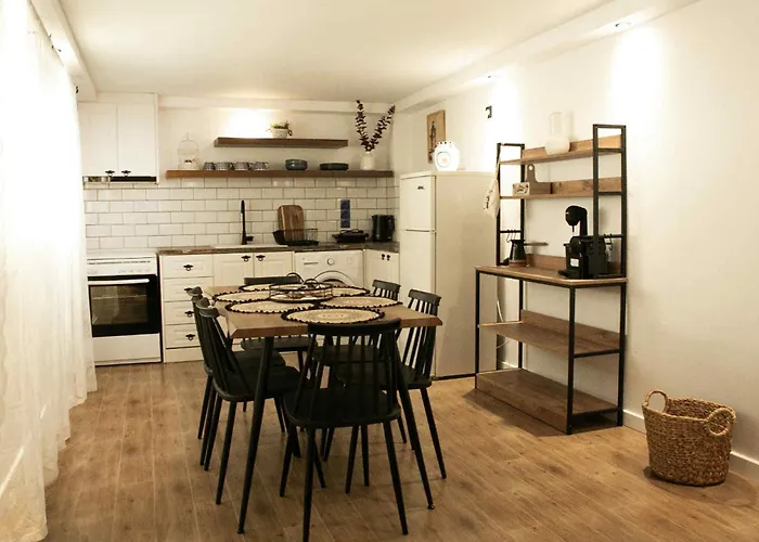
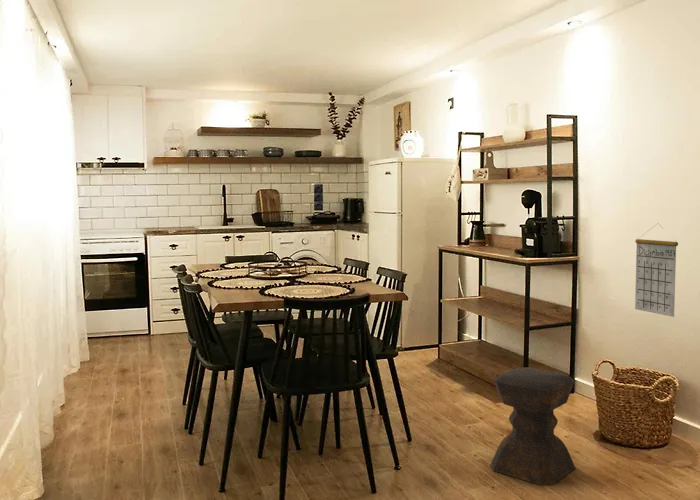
+ calendar [634,222,679,318]
+ stool [489,366,577,486]
